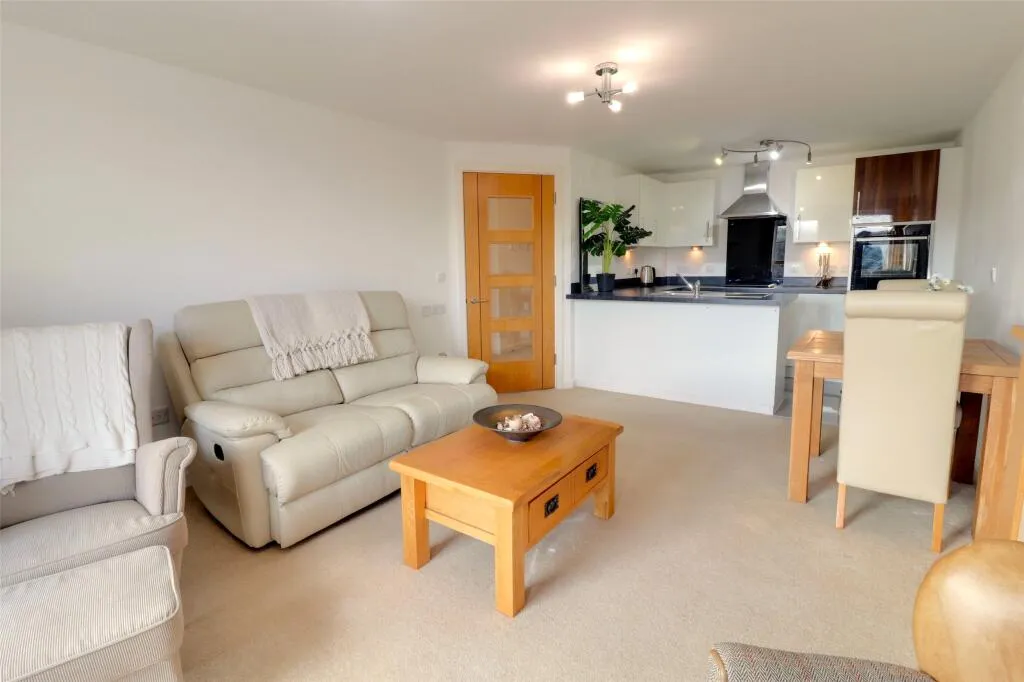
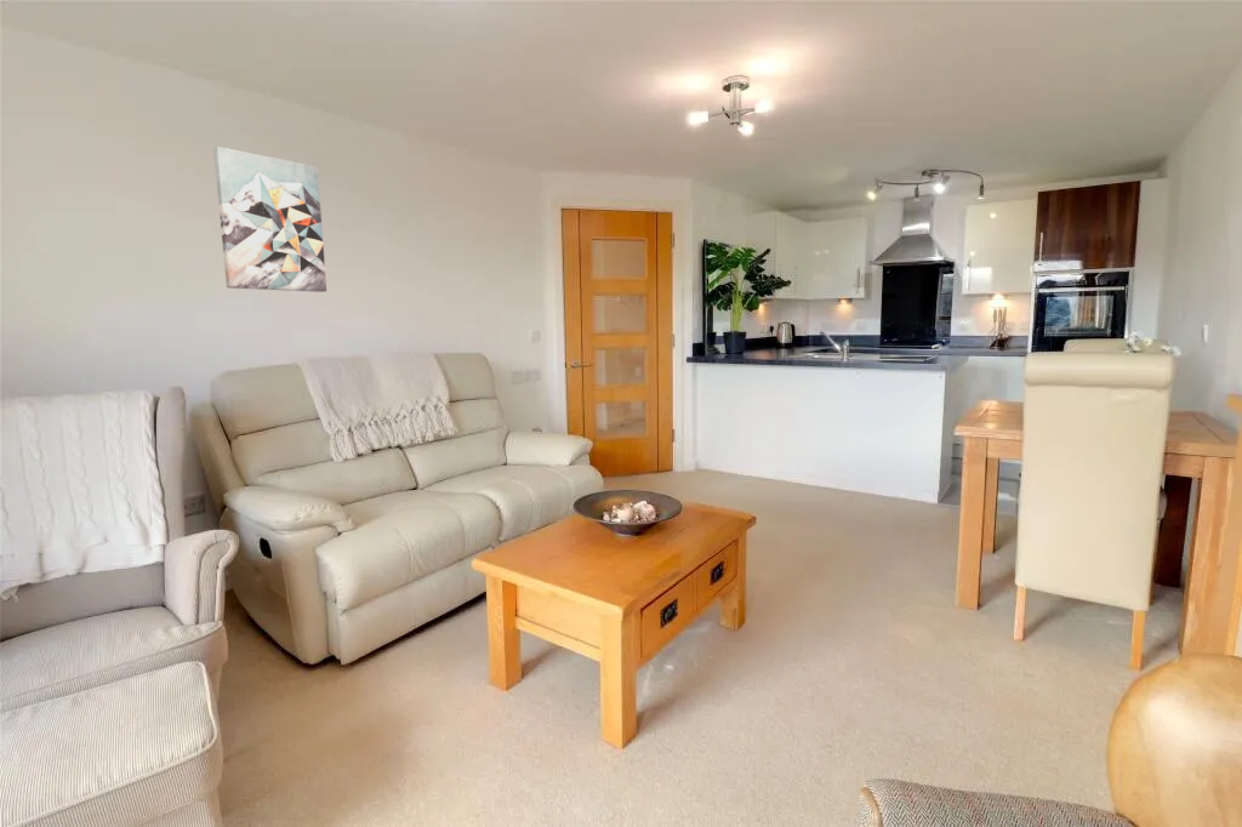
+ wall art [212,146,327,293]
